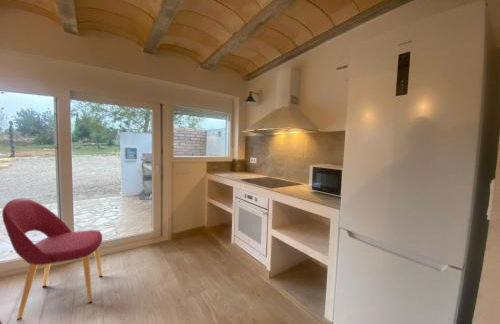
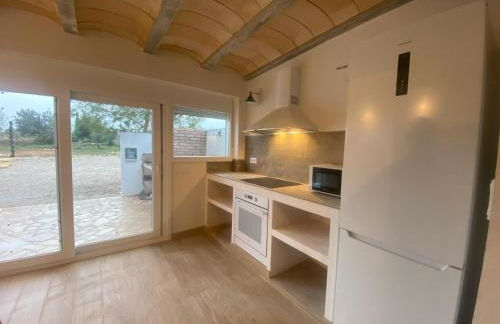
- dining chair [1,197,103,321]
